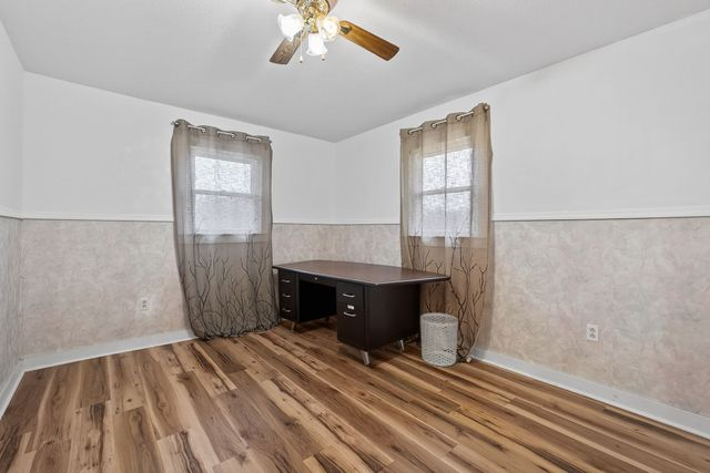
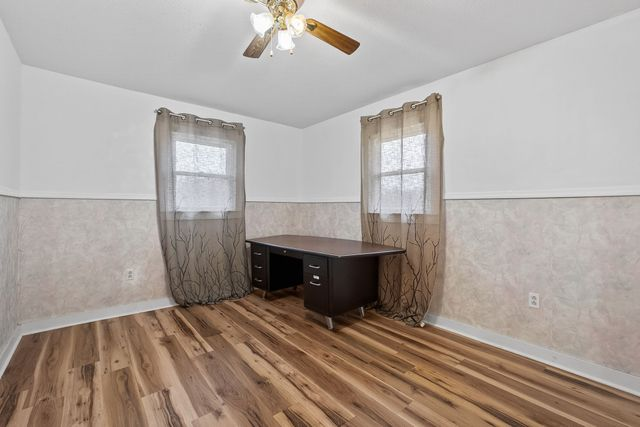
- waste bin [419,312,459,368]
